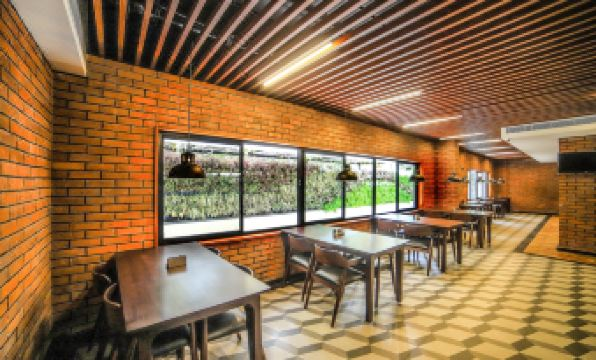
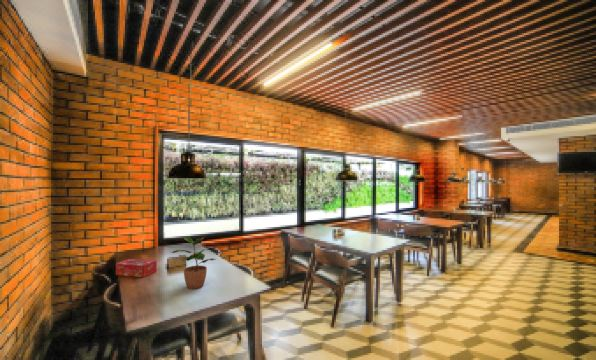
+ tissue box [115,258,157,278]
+ potted plant [170,236,217,290]
